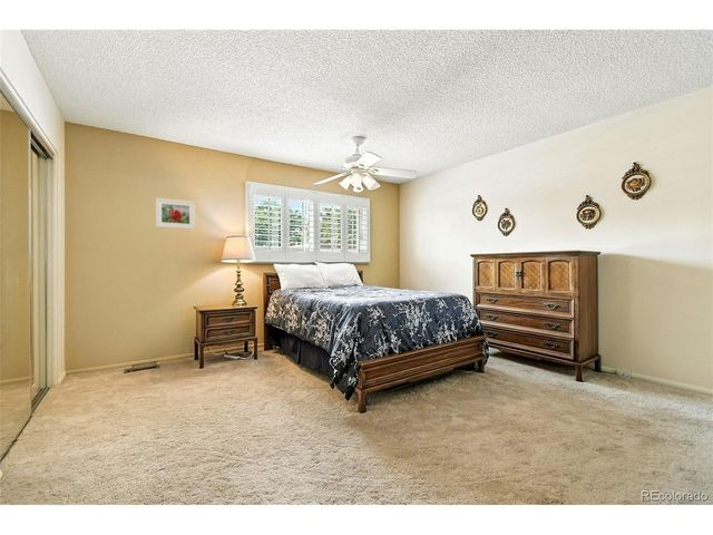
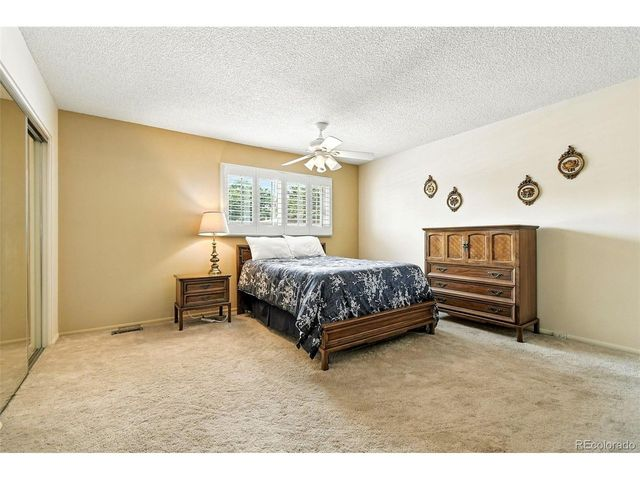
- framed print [155,197,196,231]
